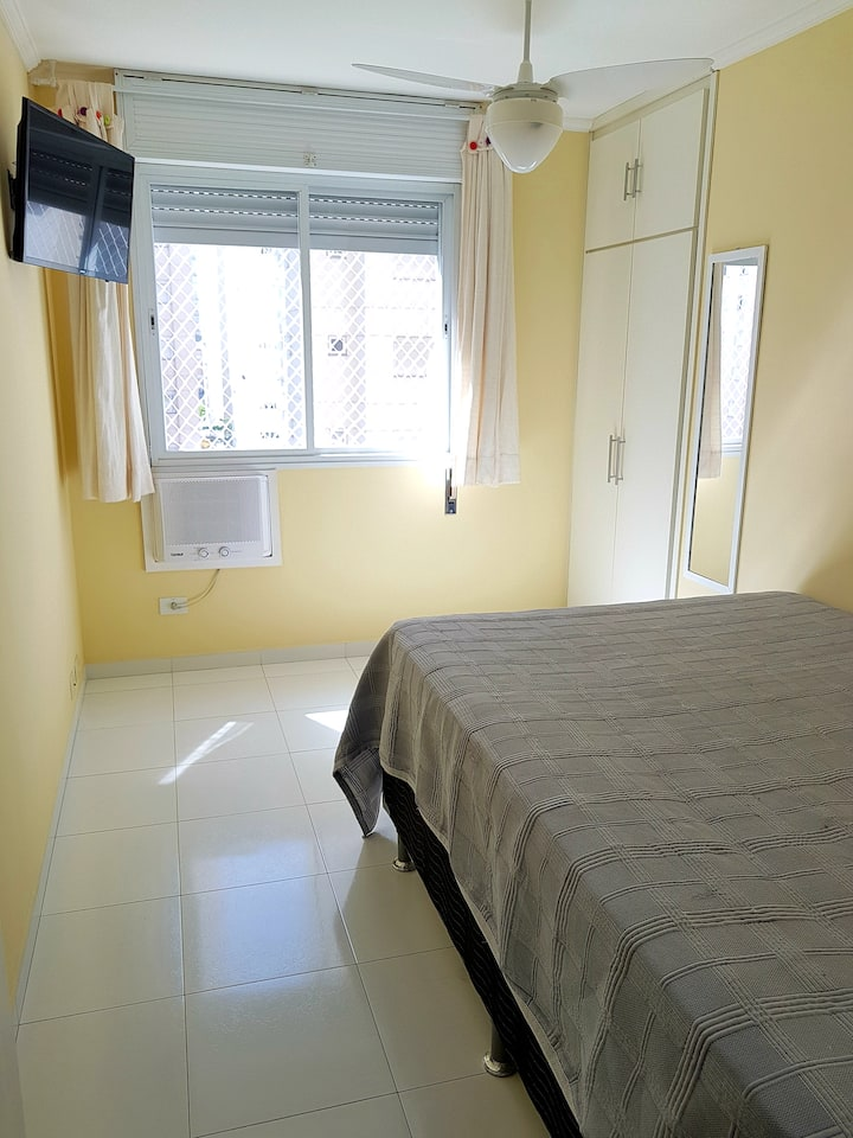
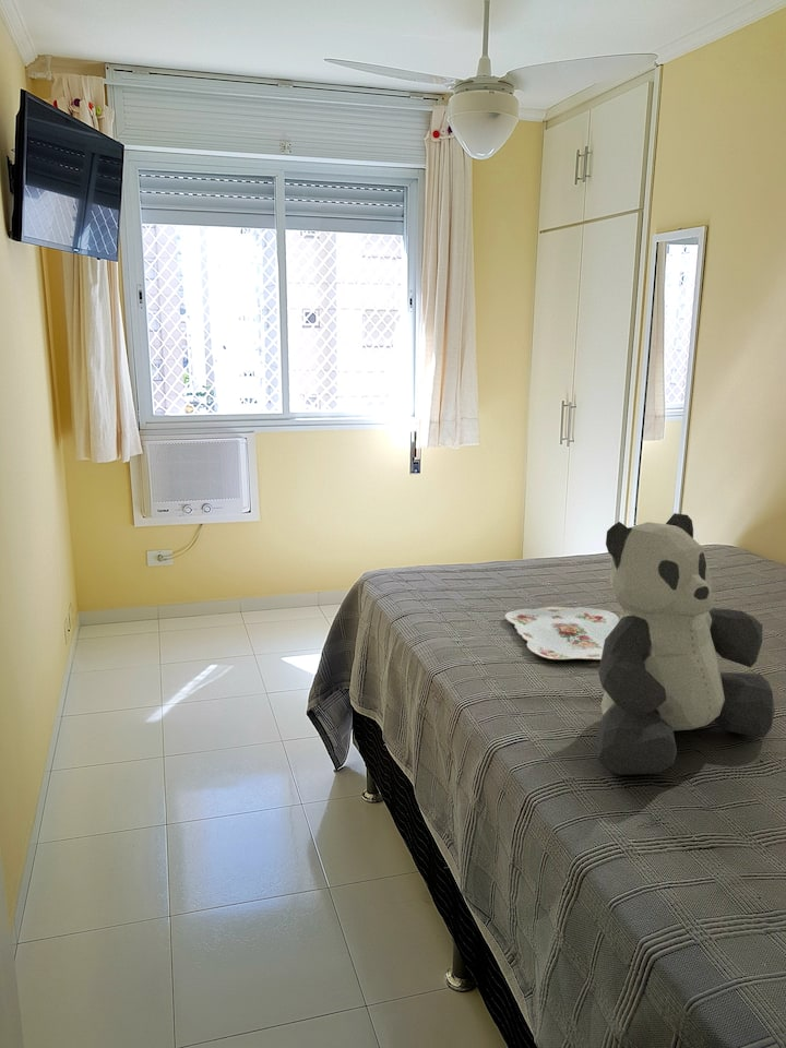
+ teddy bear [594,512,776,776]
+ serving tray [504,606,619,660]
